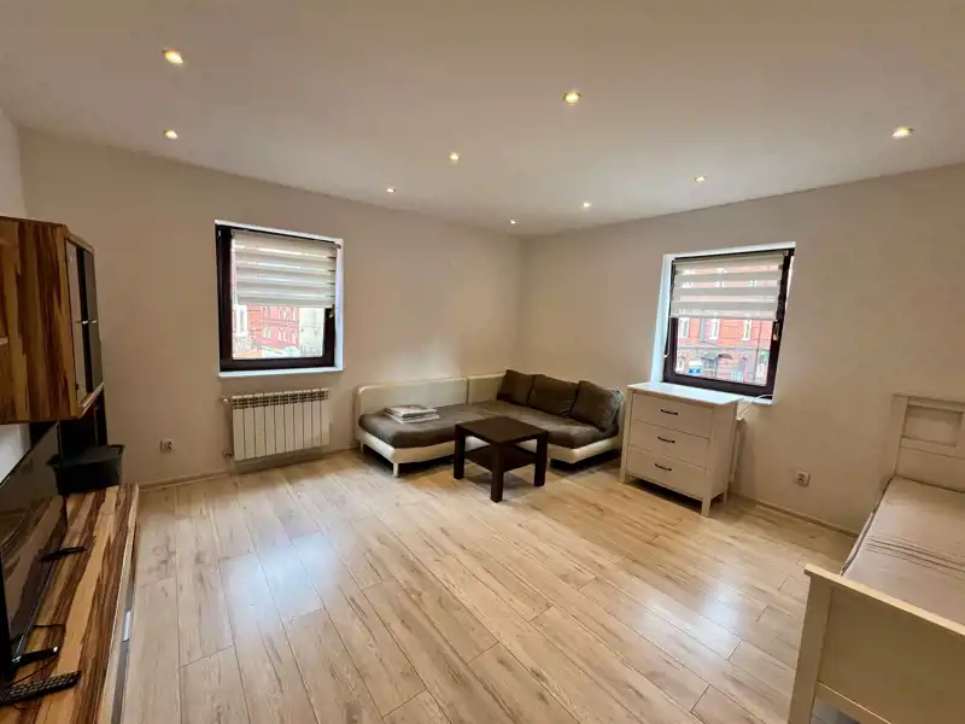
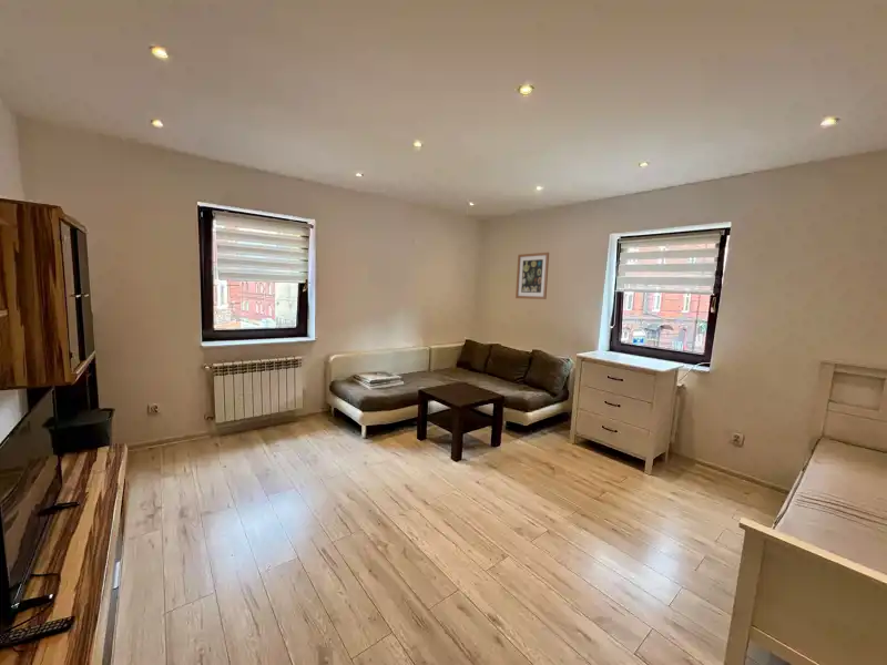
+ wall art [514,252,550,300]
